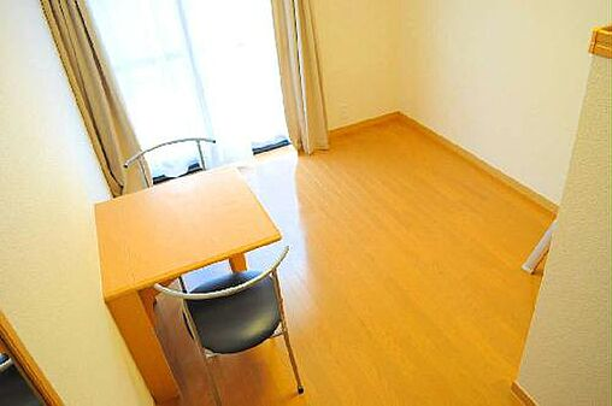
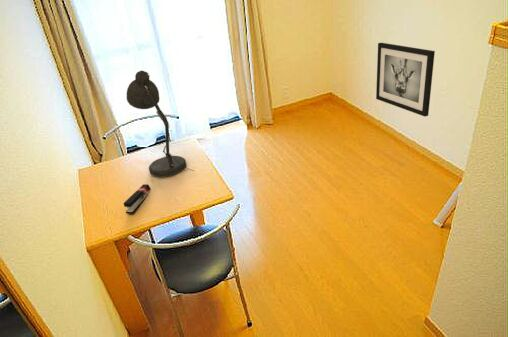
+ wall art [375,42,436,118]
+ desk lamp [126,70,195,178]
+ stapler [123,183,151,214]
